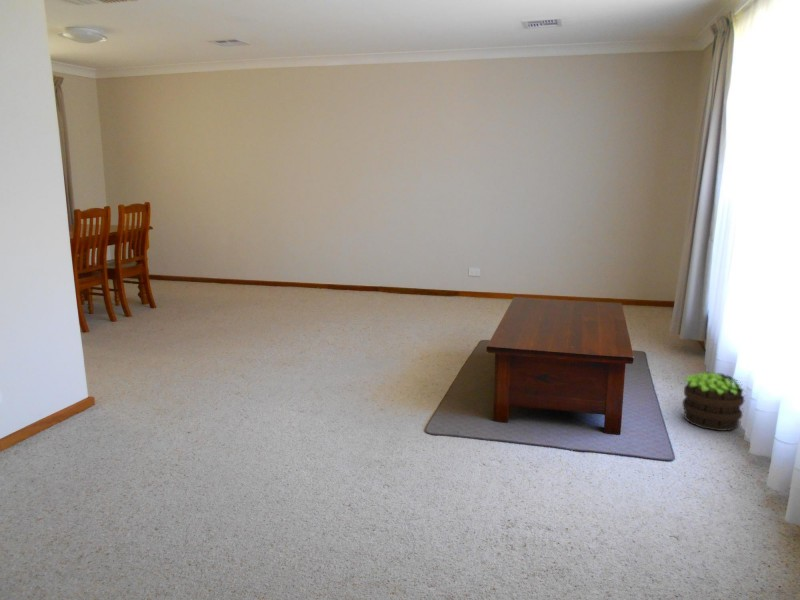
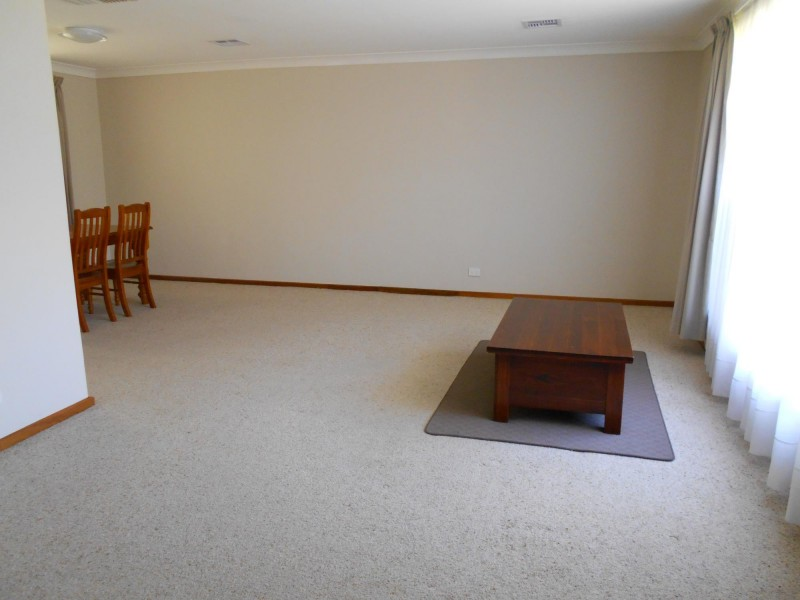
- potted plant [681,371,746,432]
